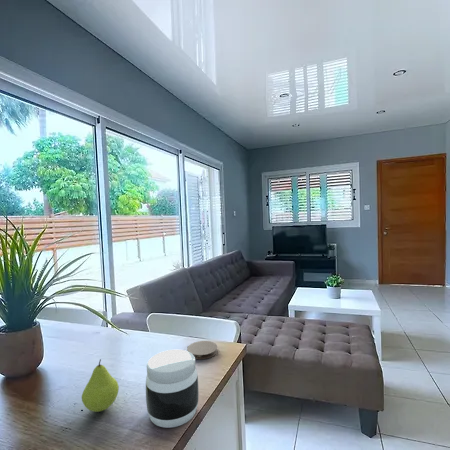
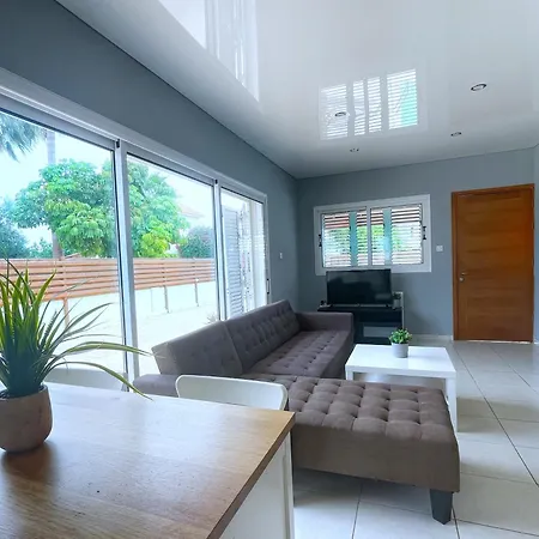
- jar [145,349,200,429]
- coaster [186,340,218,360]
- fruit [81,358,120,413]
